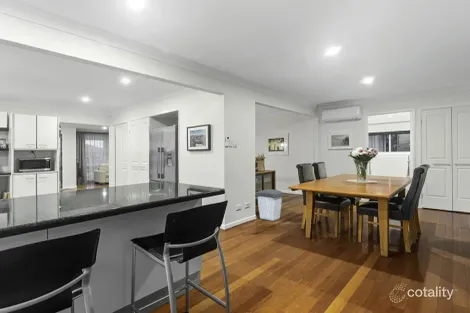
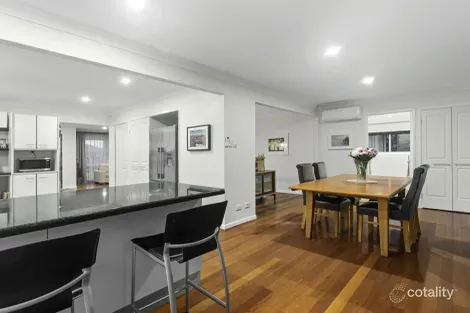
- trash can [255,188,285,222]
